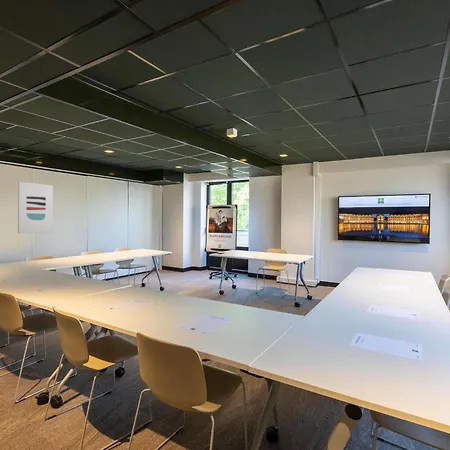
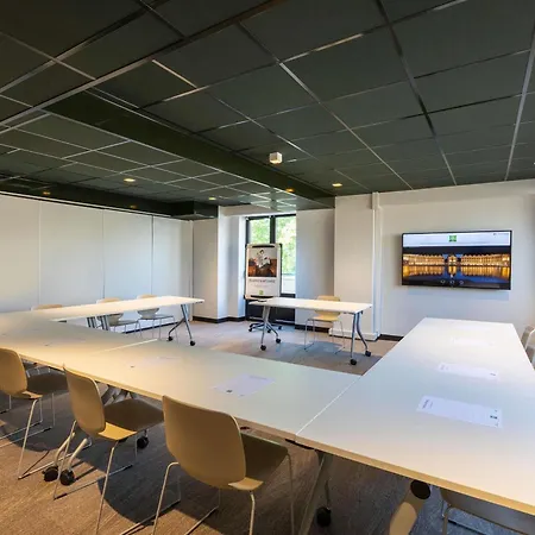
- wall art [17,181,54,234]
